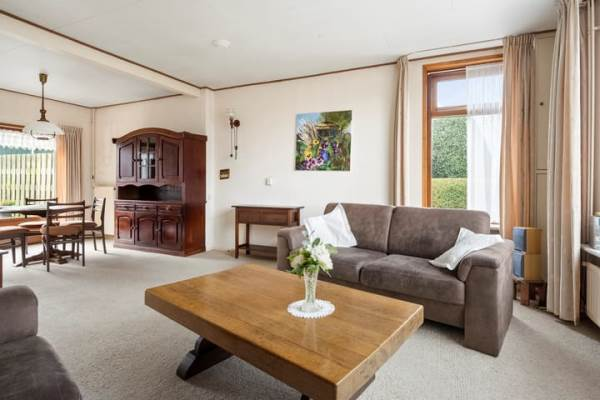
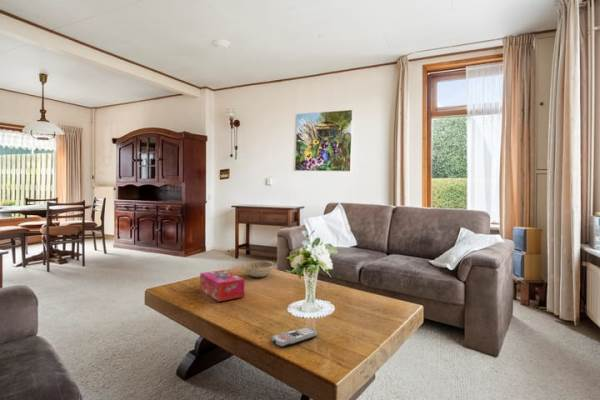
+ decorative bowl [241,260,274,278]
+ remote control [270,326,318,348]
+ tissue box [199,269,245,302]
